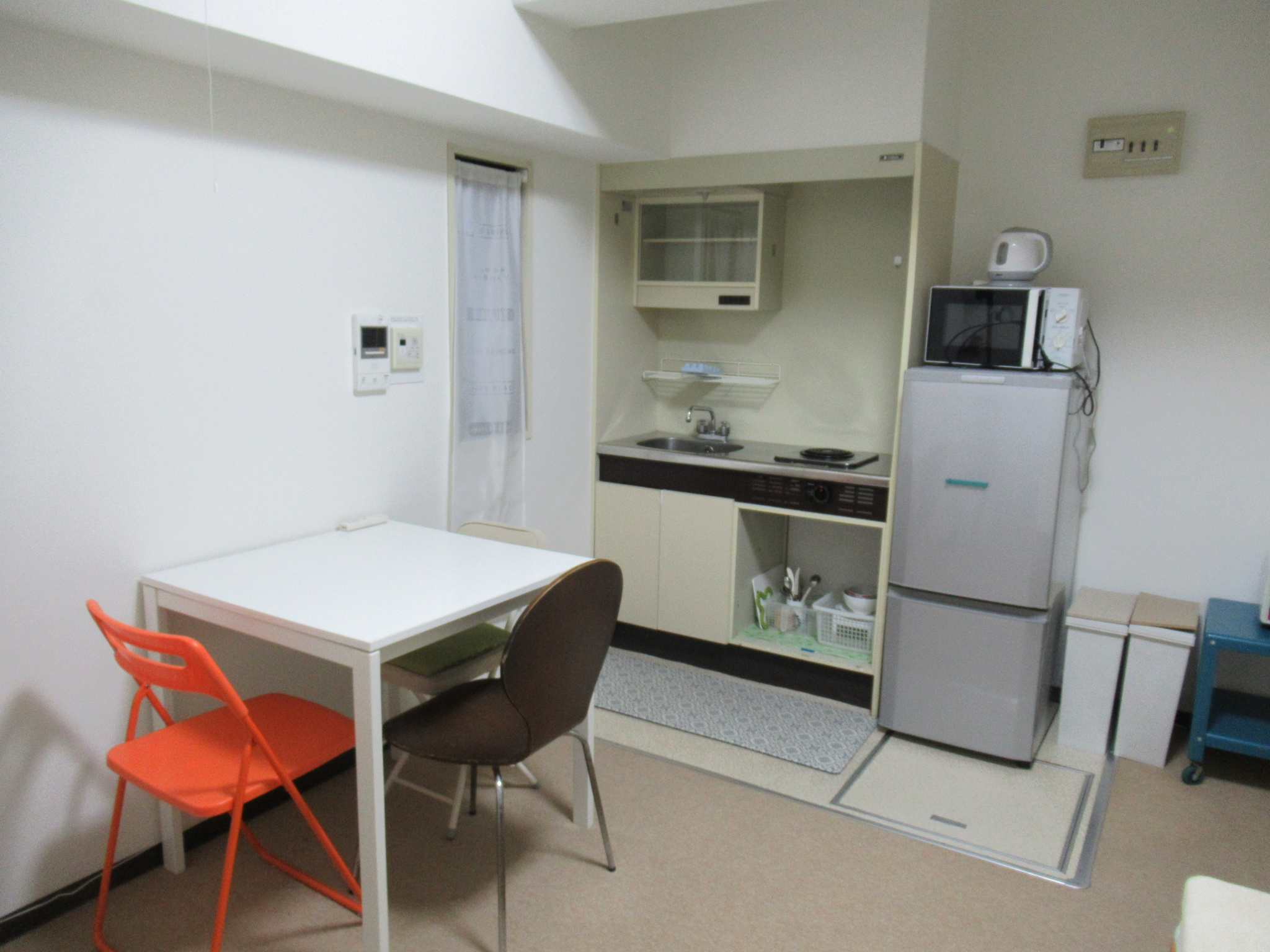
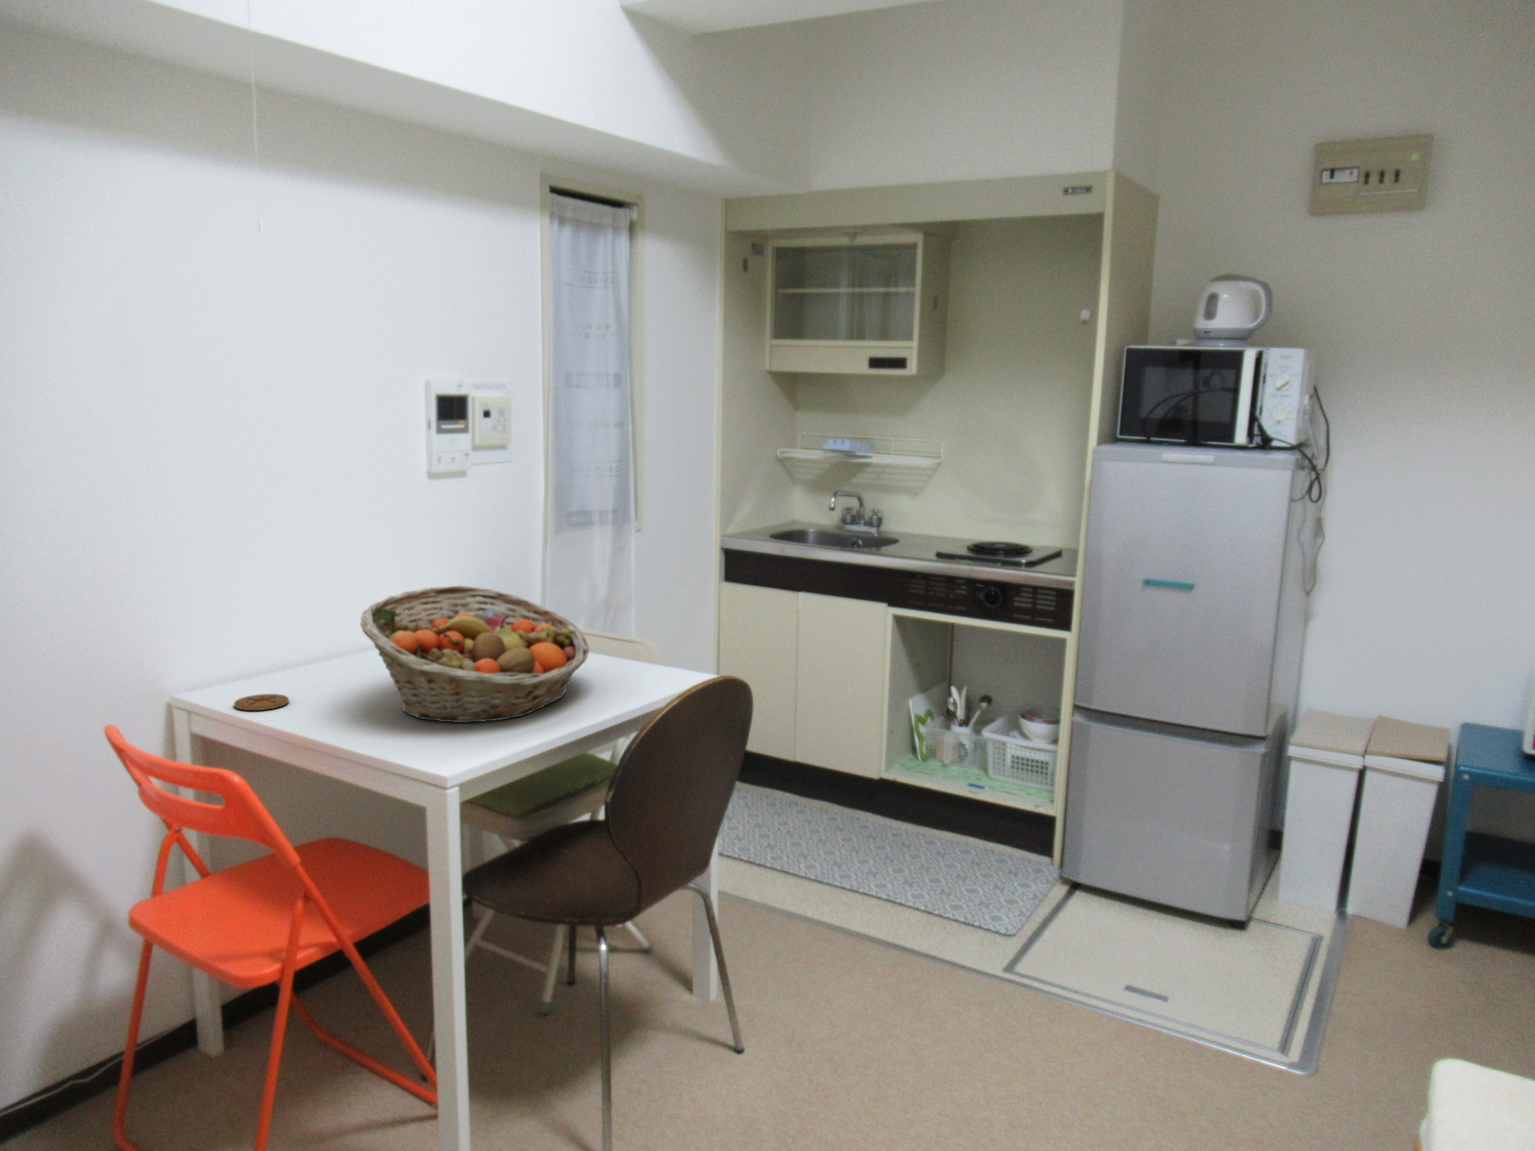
+ fruit basket [360,584,590,723]
+ coaster [233,693,290,711]
